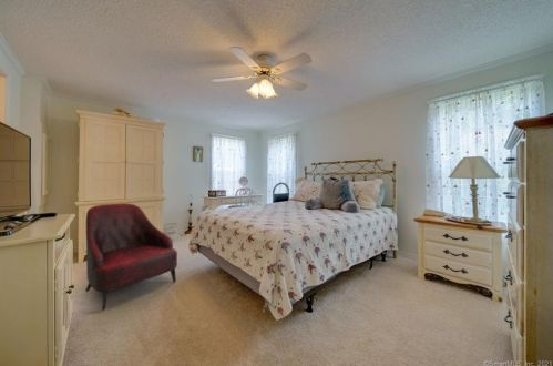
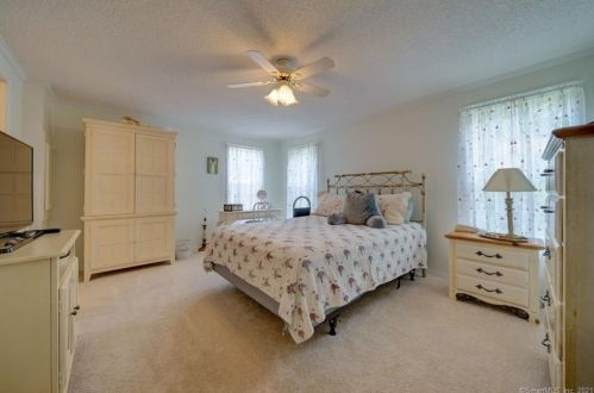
- armchair [84,202,178,312]
